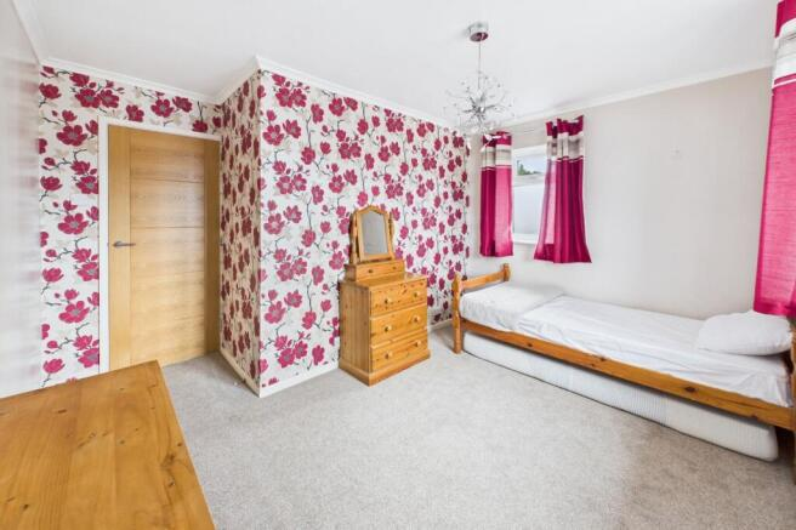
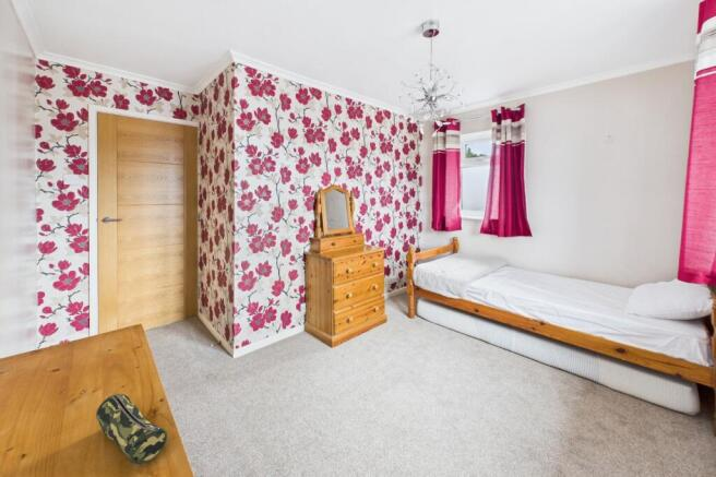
+ pencil case [95,393,168,465]
